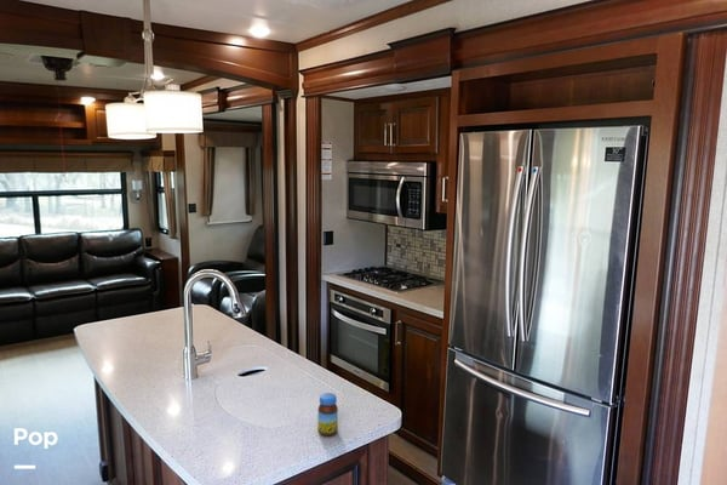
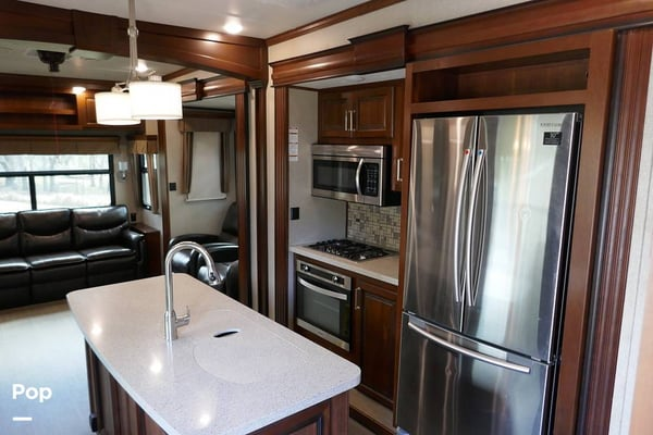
- jar [316,392,339,438]
